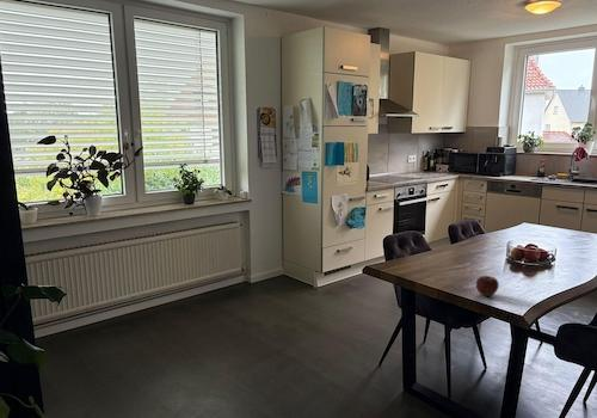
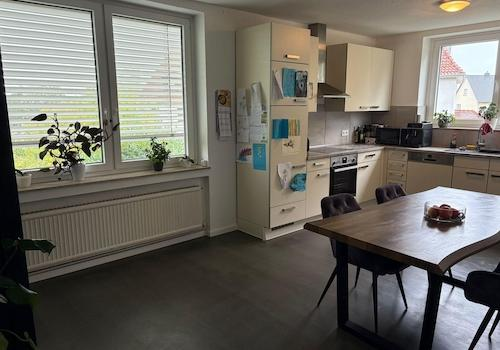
- apple [475,275,500,297]
